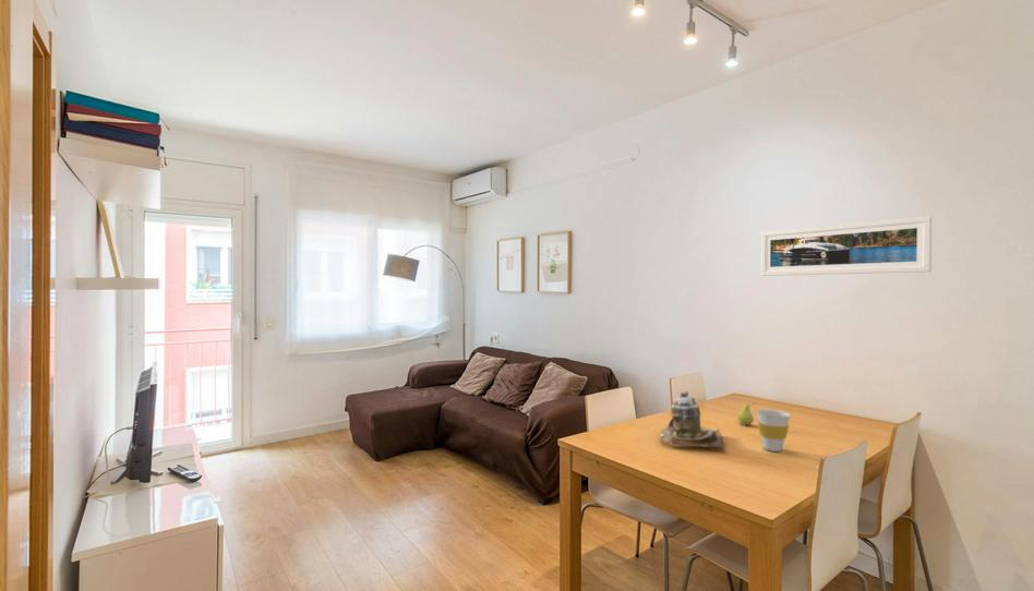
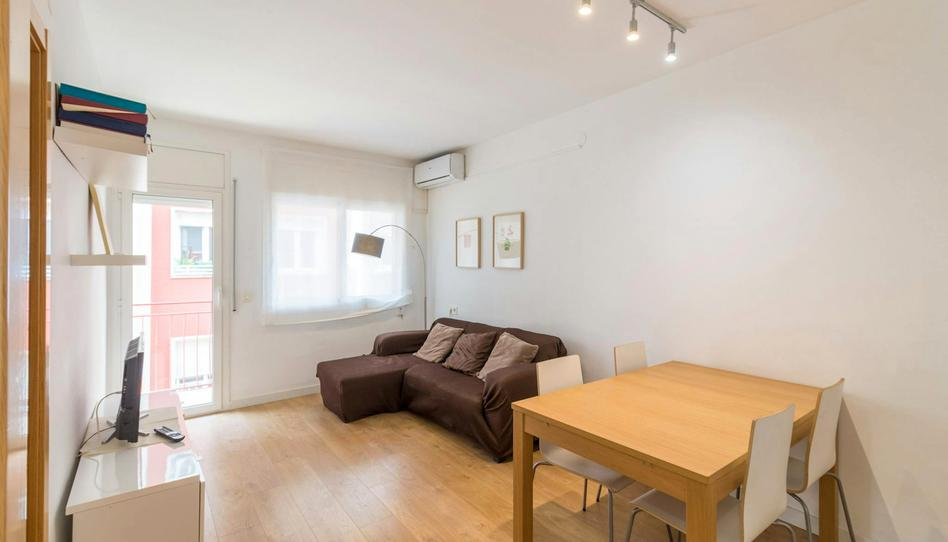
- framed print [760,215,933,277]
- teapot [660,390,726,448]
- cup [756,408,792,453]
- fruit [736,401,756,426]
